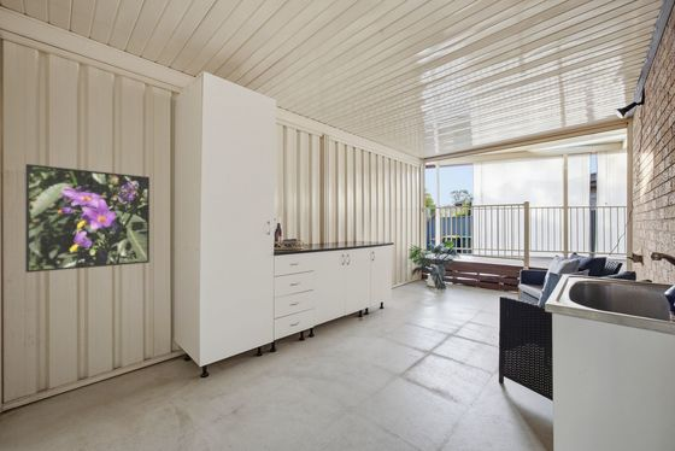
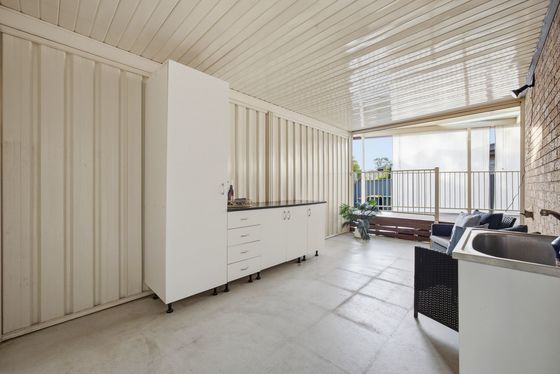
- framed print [24,163,151,274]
